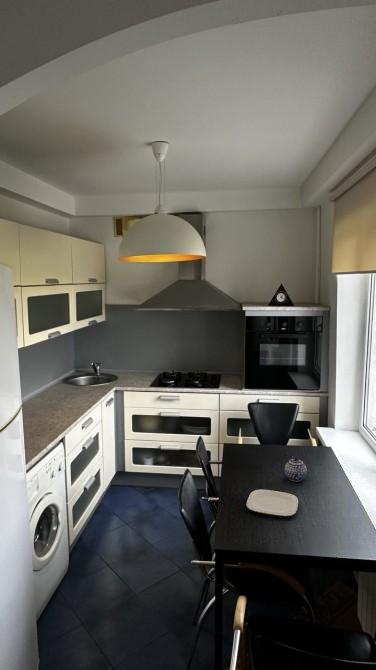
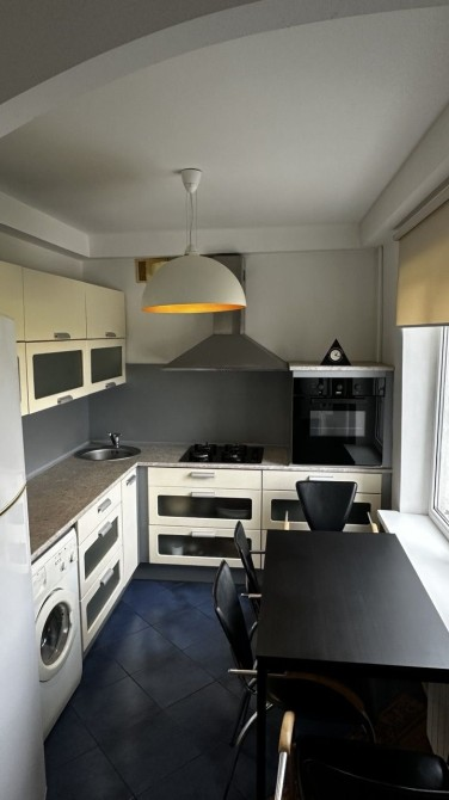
- plate [246,489,299,517]
- teapot [284,456,308,482]
